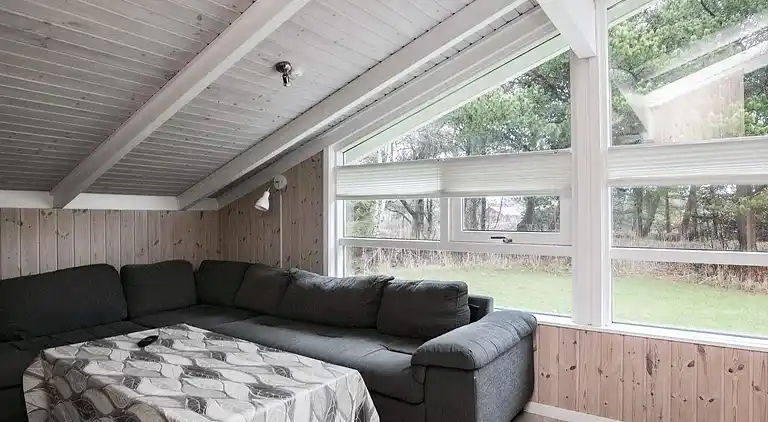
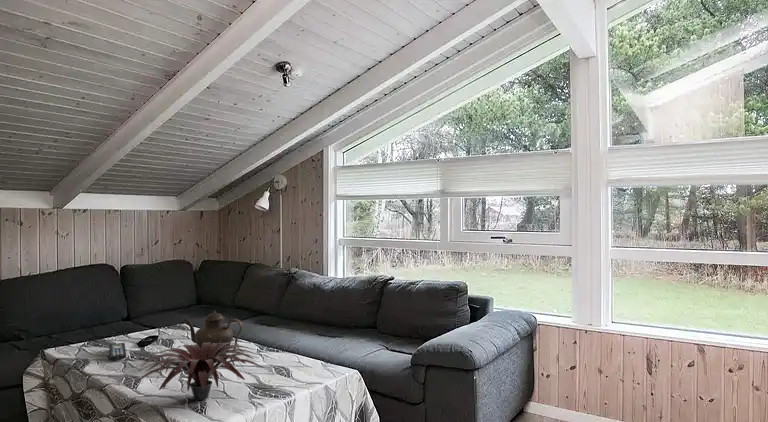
+ plant [133,342,266,401]
+ teapot [182,309,243,357]
+ remote control [108,342,127,361]
